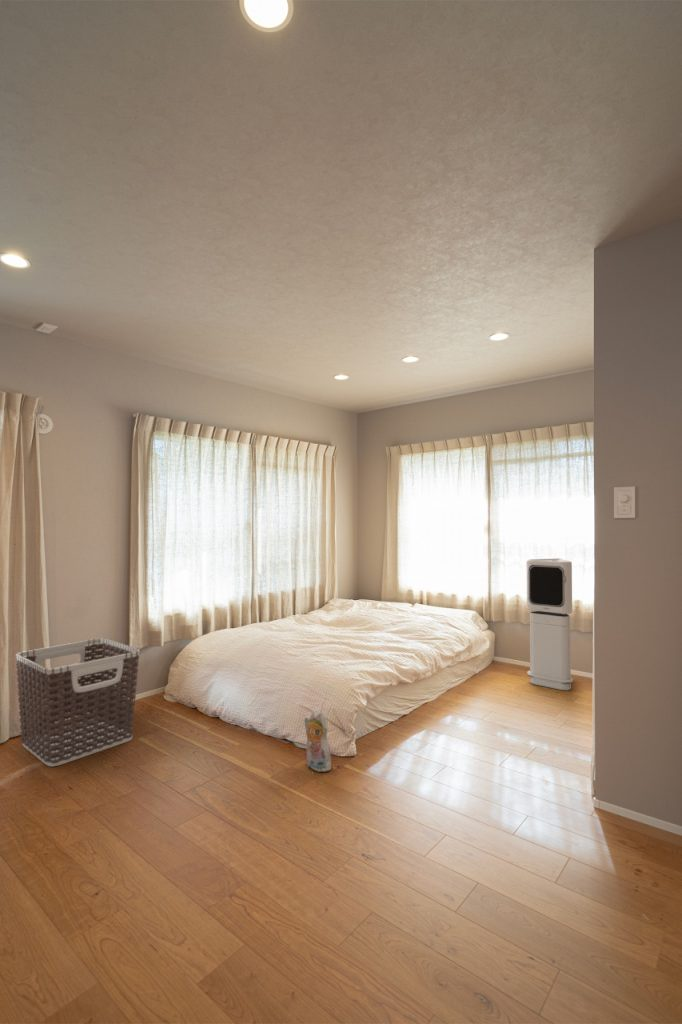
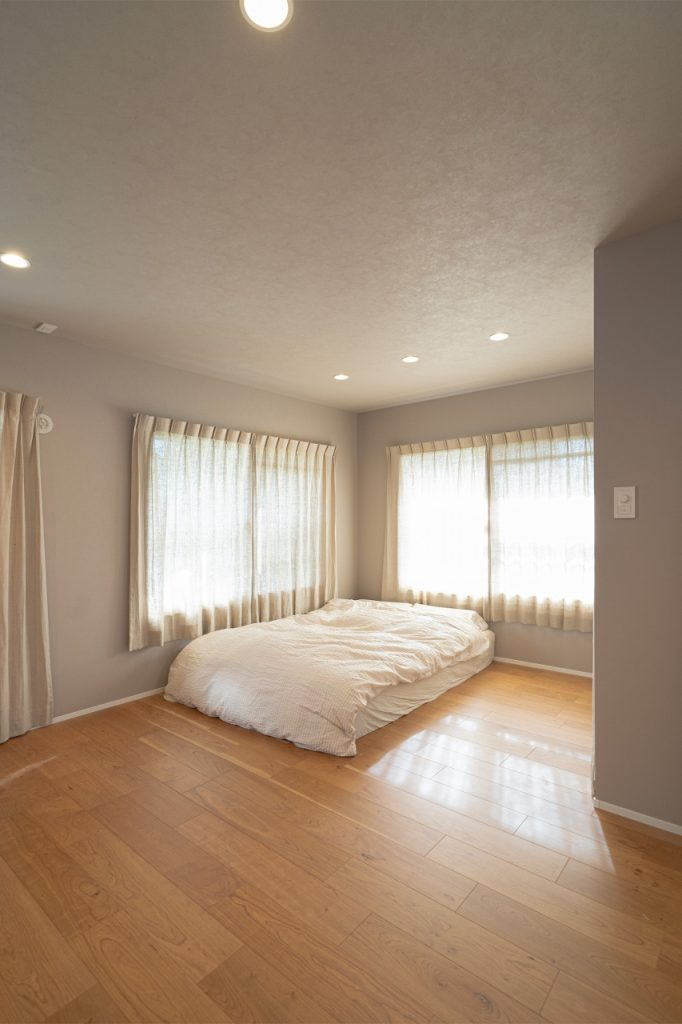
- plush toy [303,709,332,773]
- air purifier [525,557,574,691]
- clothes hamper [15,637,141,767]
